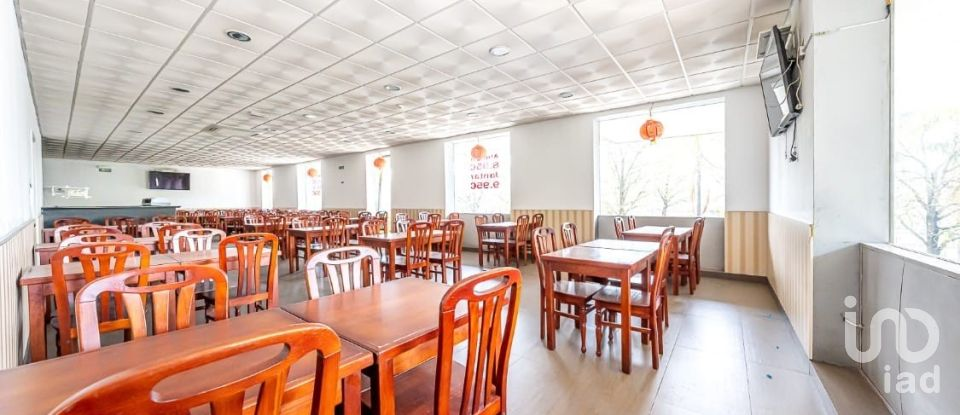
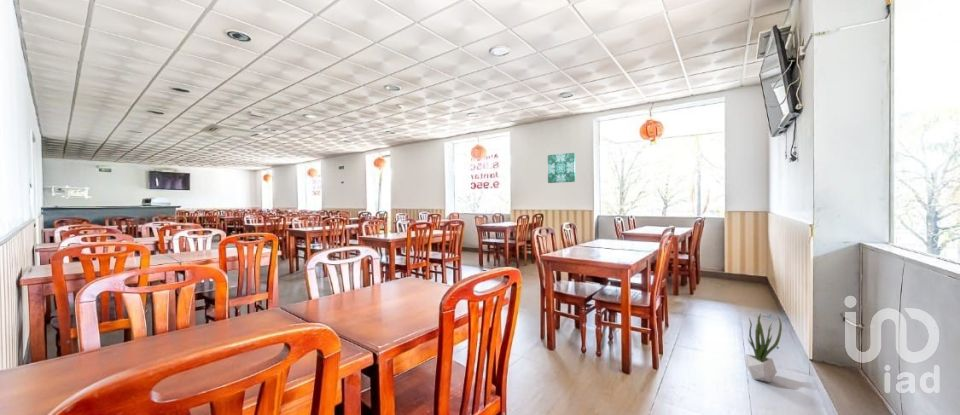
+ potted plant [745,312,783,383]
+ wall art [547,152,576,184]
